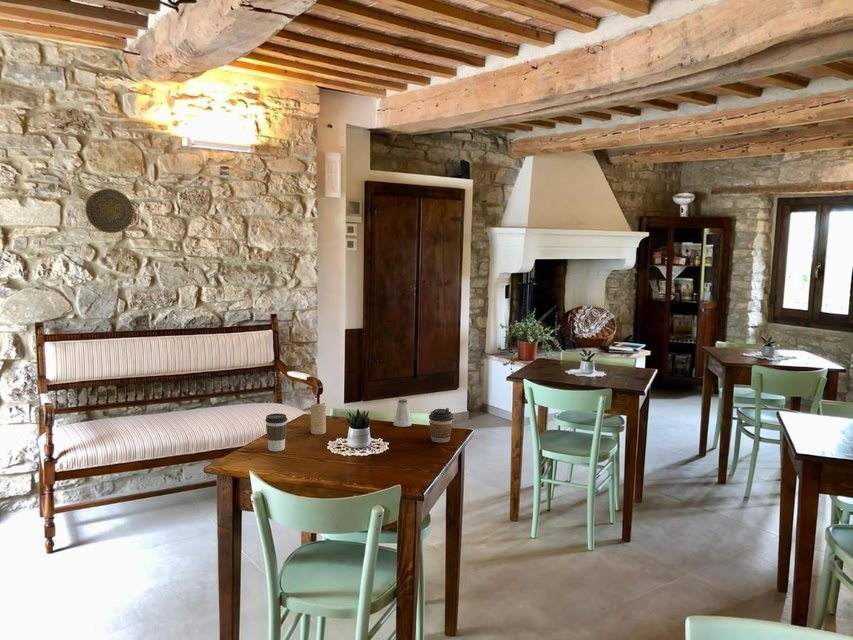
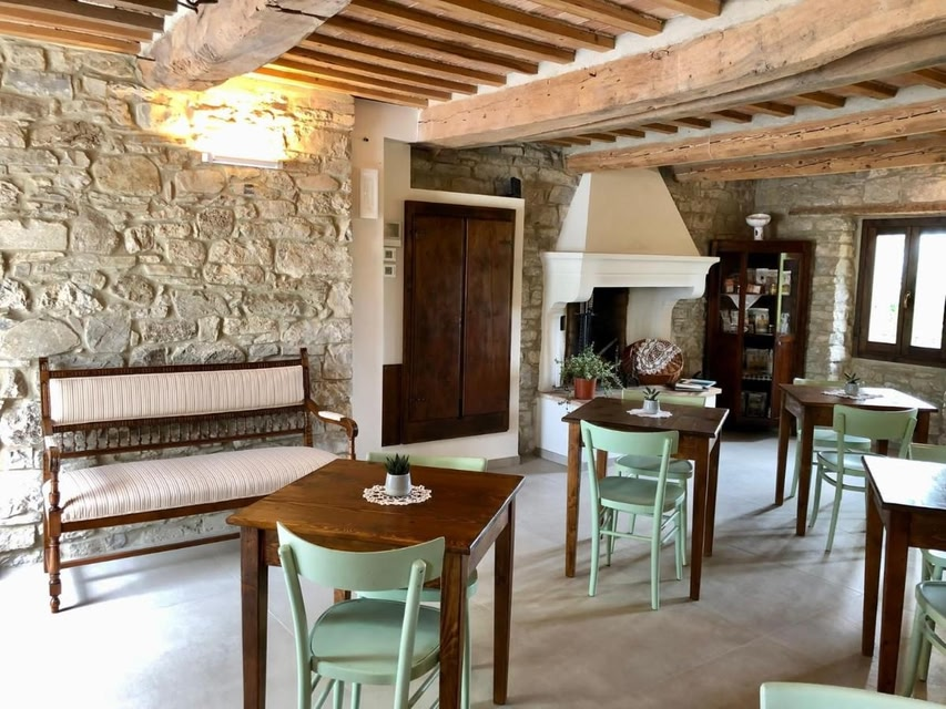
- coffee cup [264,412,288,452]
- saltshaker [392,398,412,428]
- candle [309,402,327,436]
- coffee cup [428,407,454,444]
- decorative plate [85,188,135,234]
